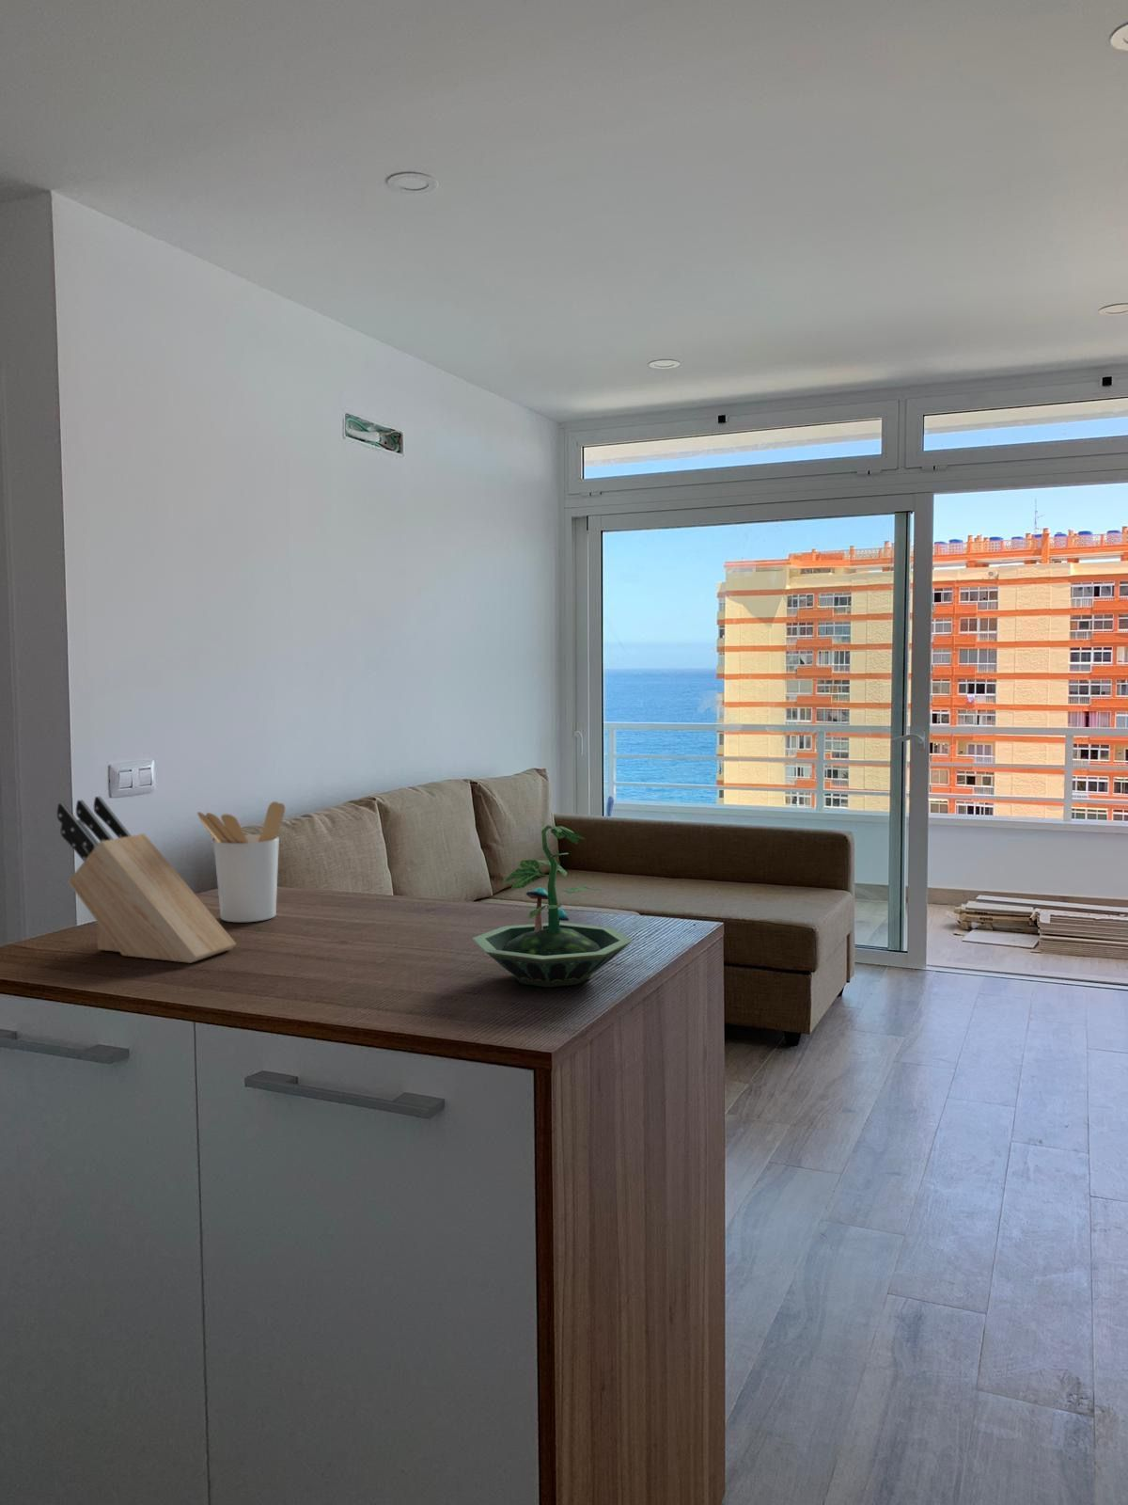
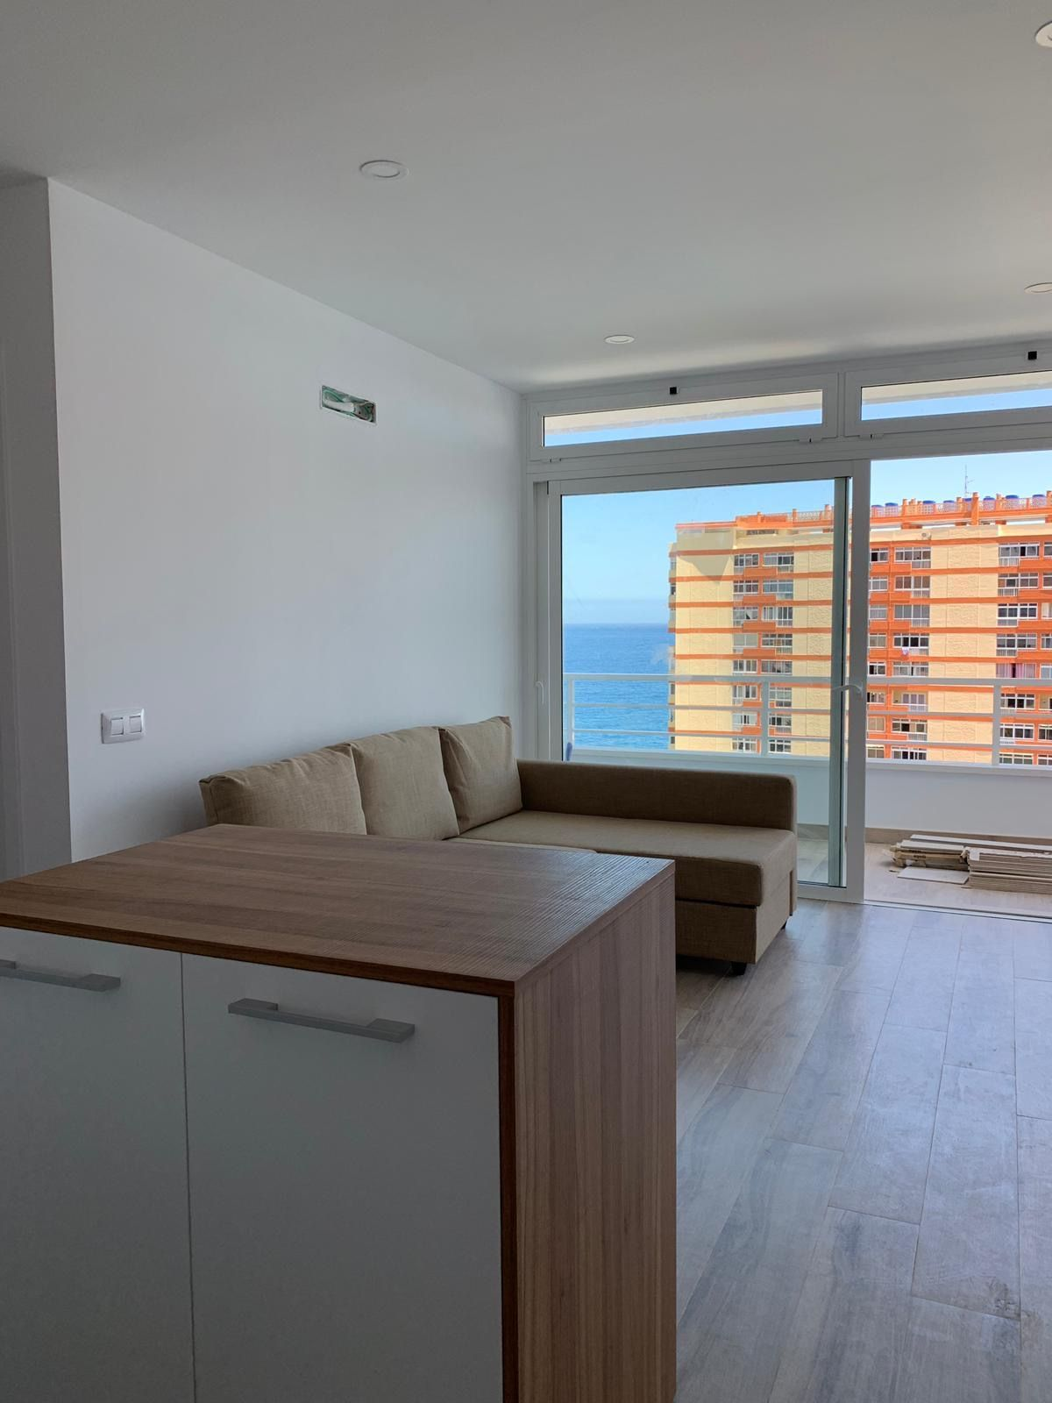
- knife block [57,796,237,965]
- terrarium [470,824,634,987]
- utensil holder [197,800,286,923]
